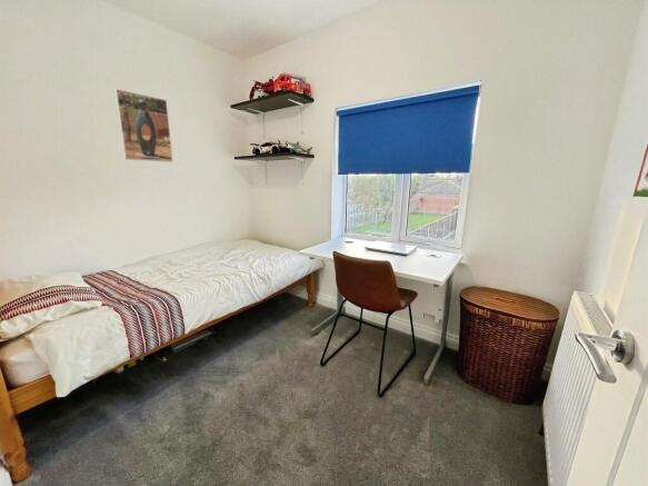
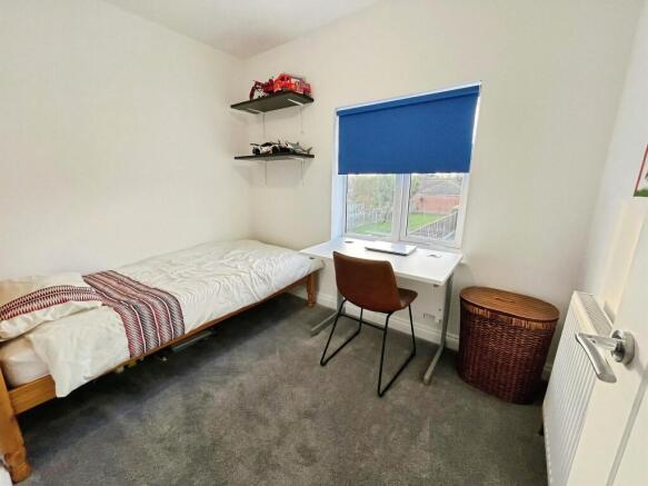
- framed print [113,88,175,163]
